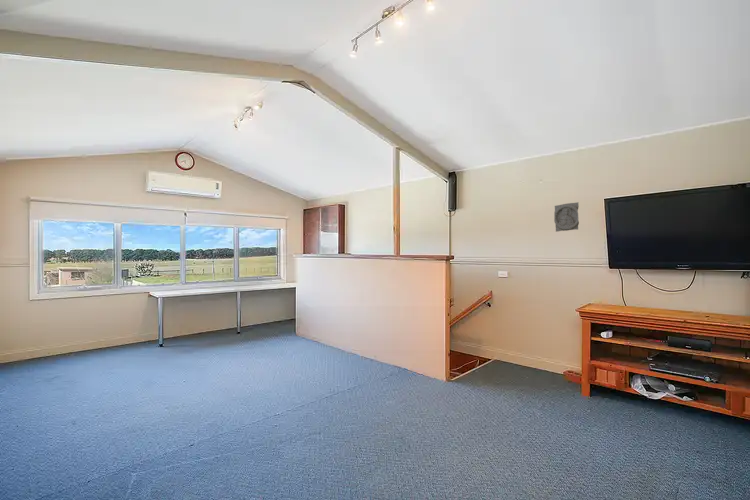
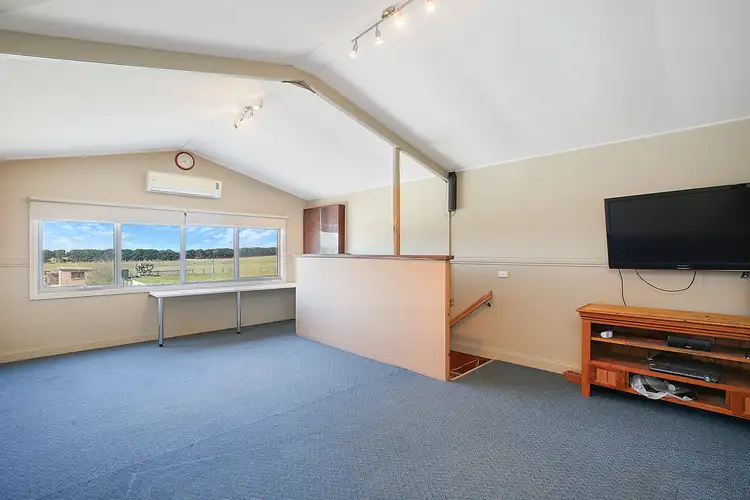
- stone relief [553,201,580,233]
